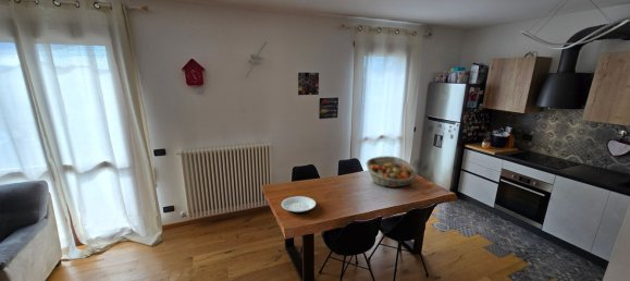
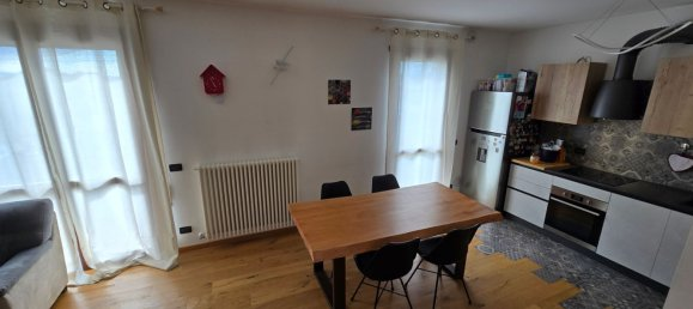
- fruit basket [365,155,418,188]
- plate [281,195,317,215]
